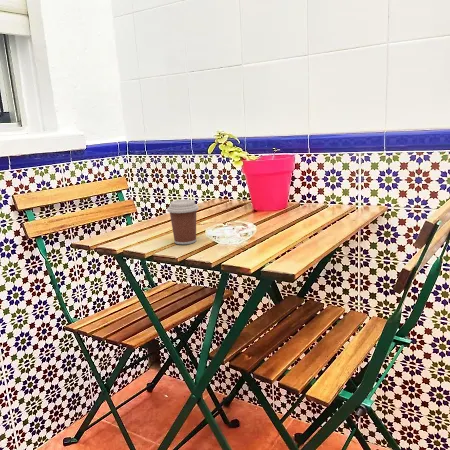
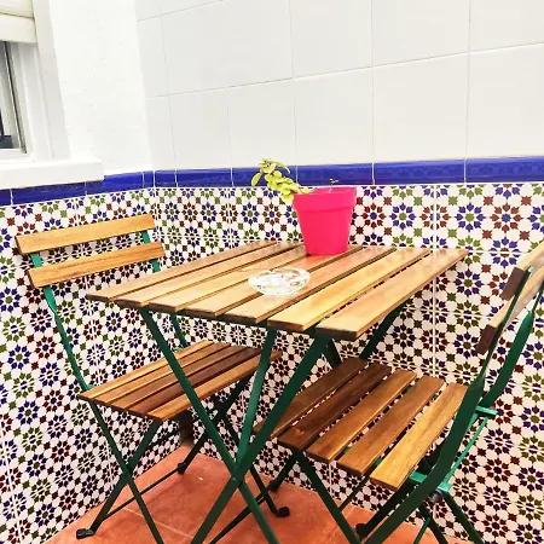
- coffee cup [166,198,199,245]
